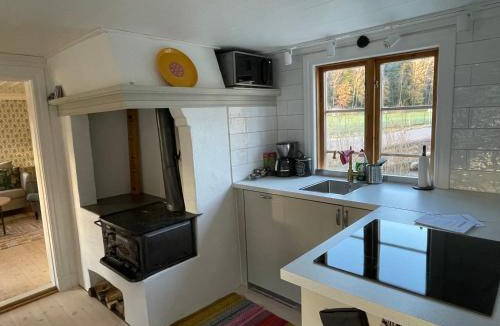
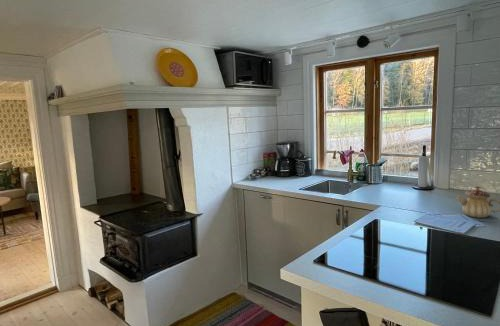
+ teapot [455,185,500,219]
